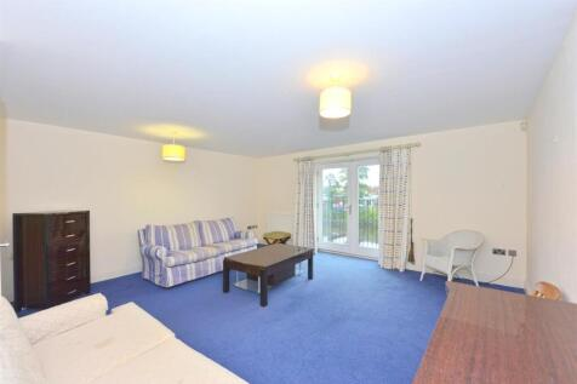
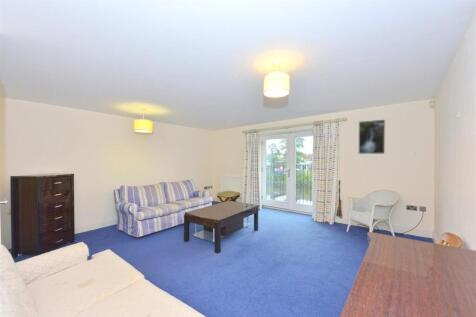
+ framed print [358,118,386,155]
